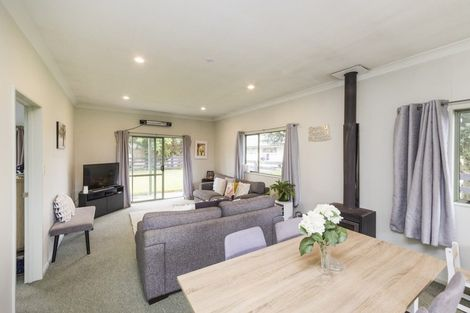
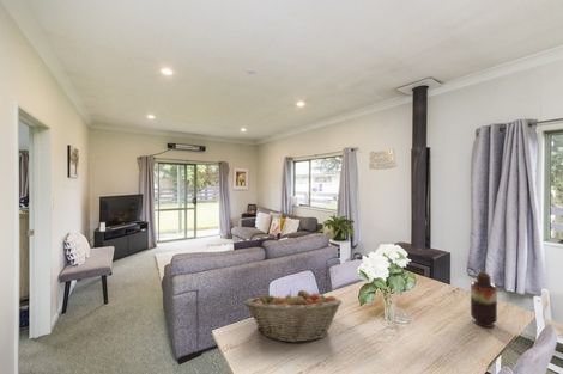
+ vase [470,271,498,329]
+ fruit basket [243,288,344,344]
